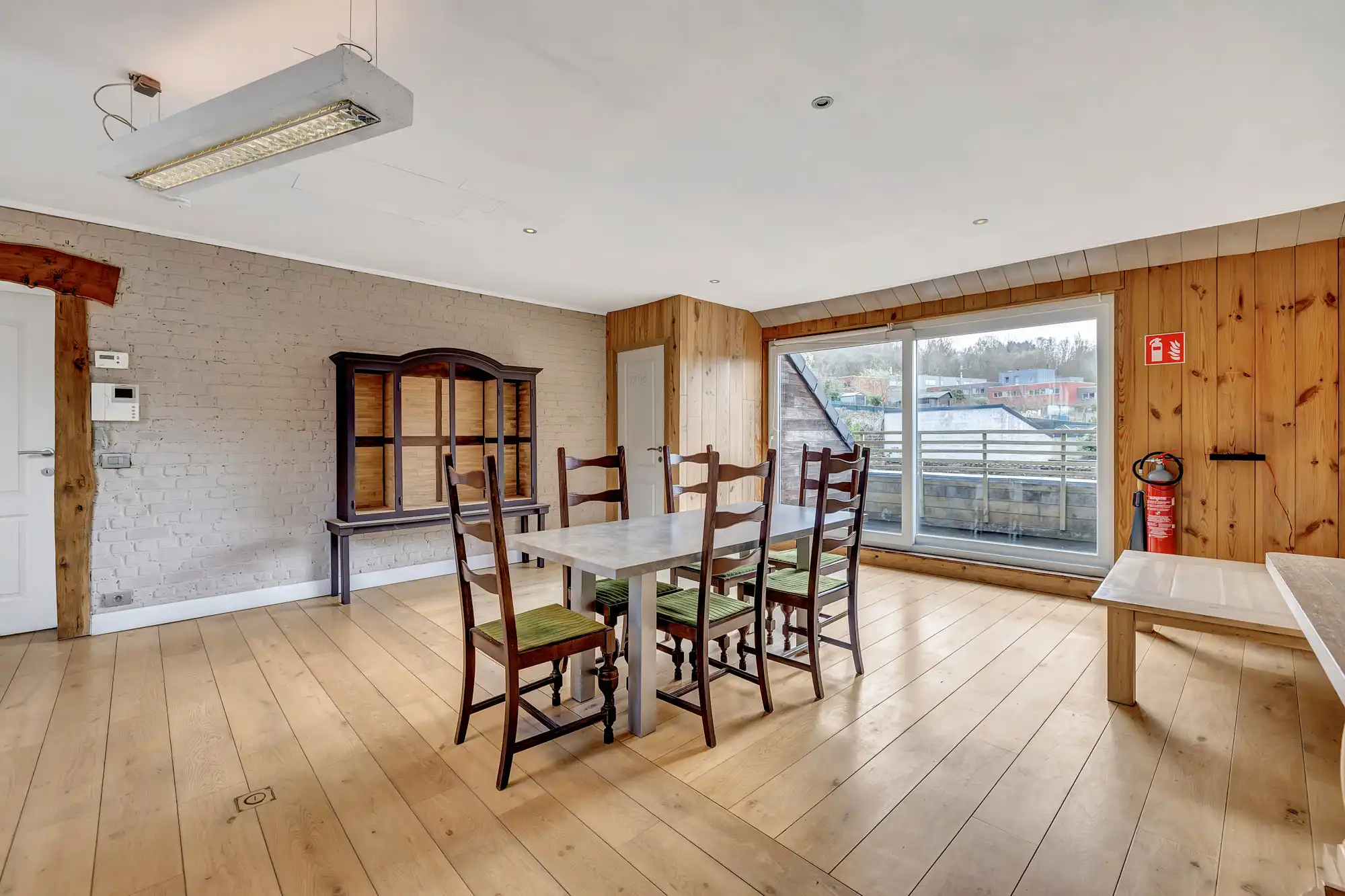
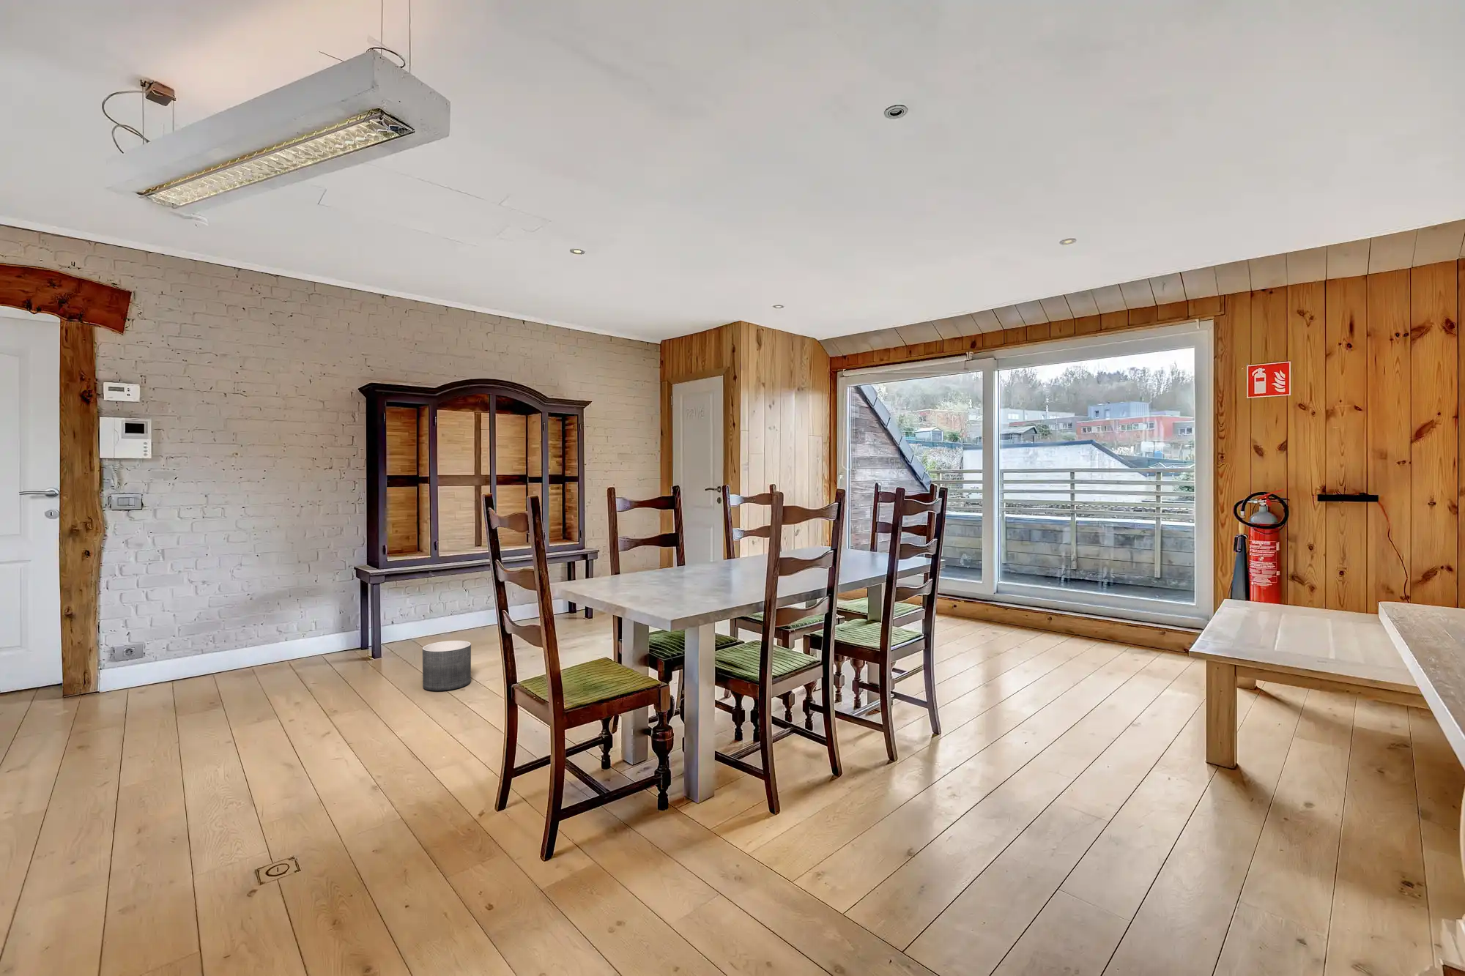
+ planter [422,639,472,692]
